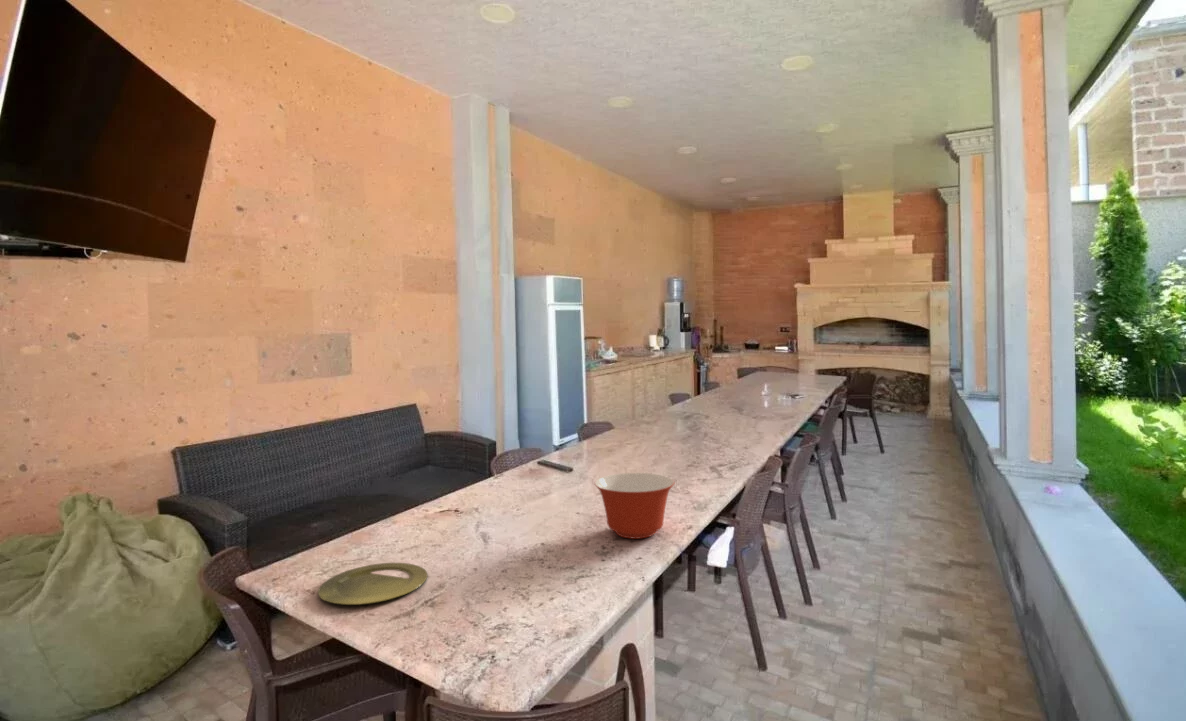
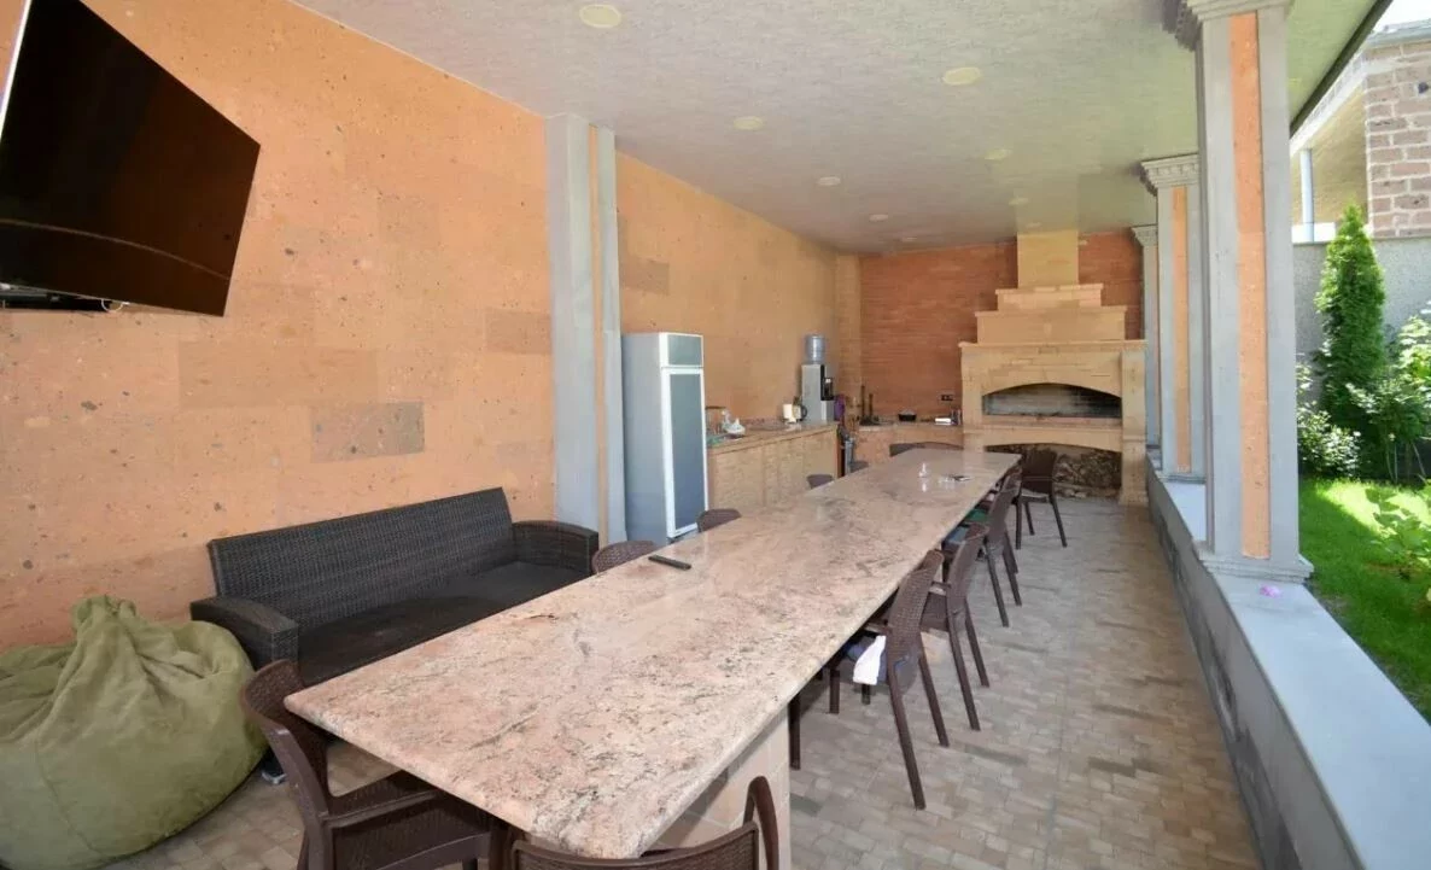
- mixing bowl [593,472,675,540]
- plate [317,562,428,606]
